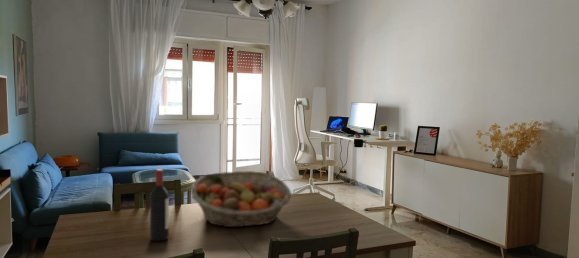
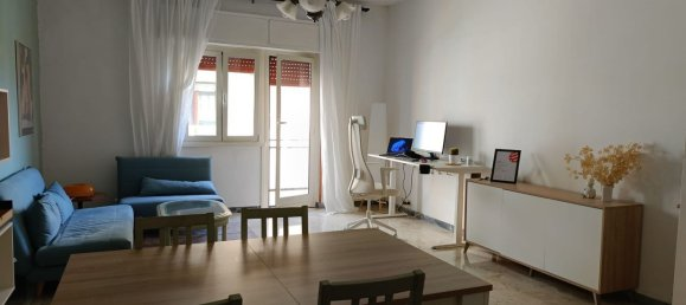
- wine bottle [149,168,170,242]
- fruit basket [190,170,292,228]
